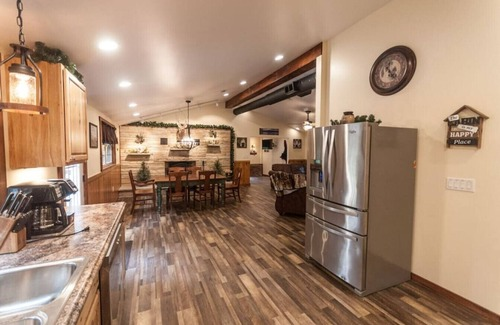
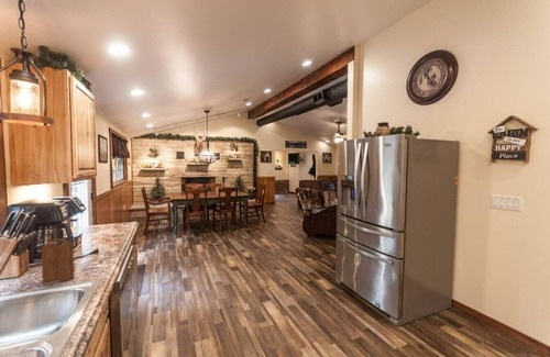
+ cutting board [41,237,76,285]
